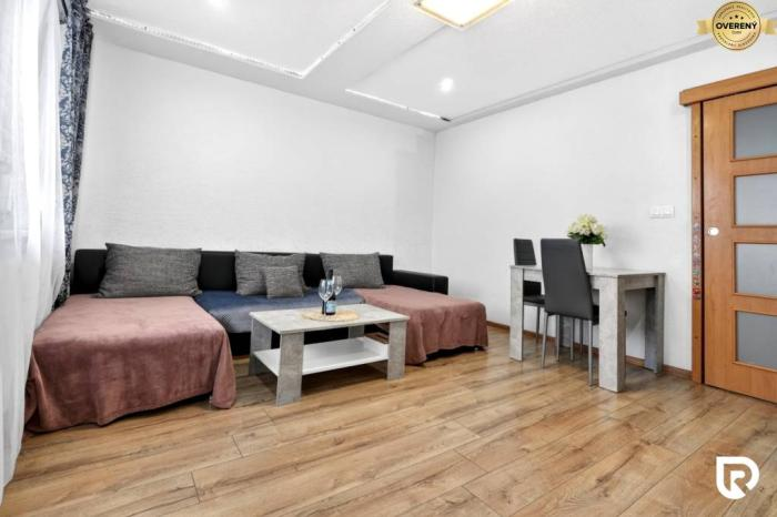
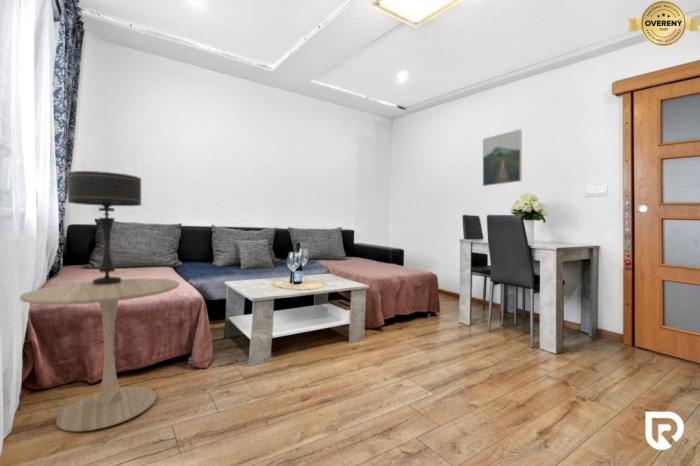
+ table lamp [67,170,142,285]
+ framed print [482,128,523,187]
+ side table [19,278,181,433]
